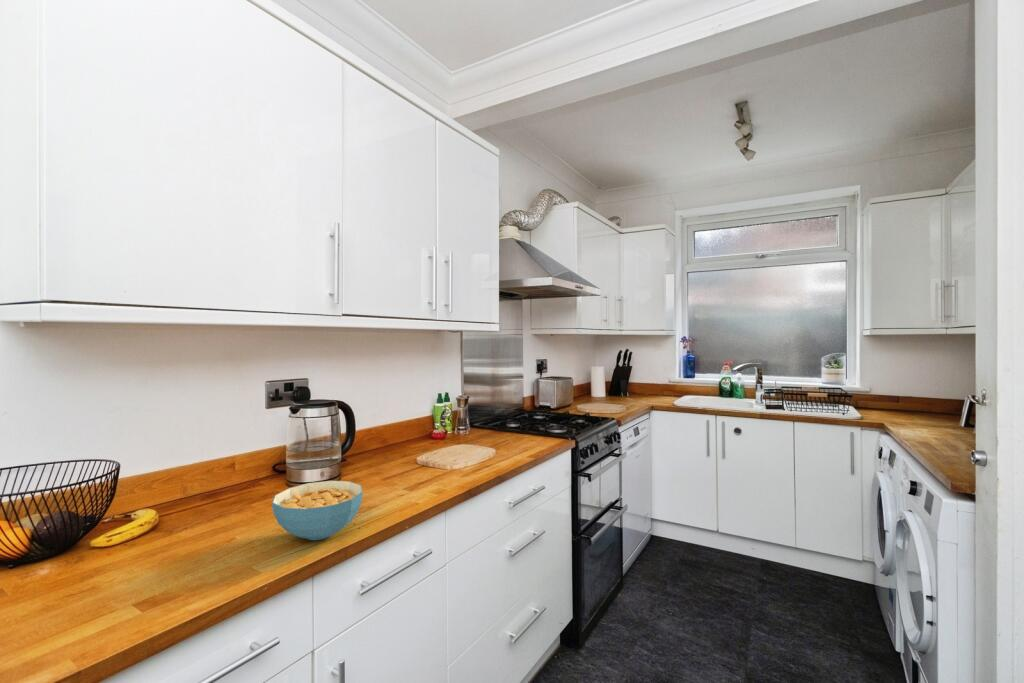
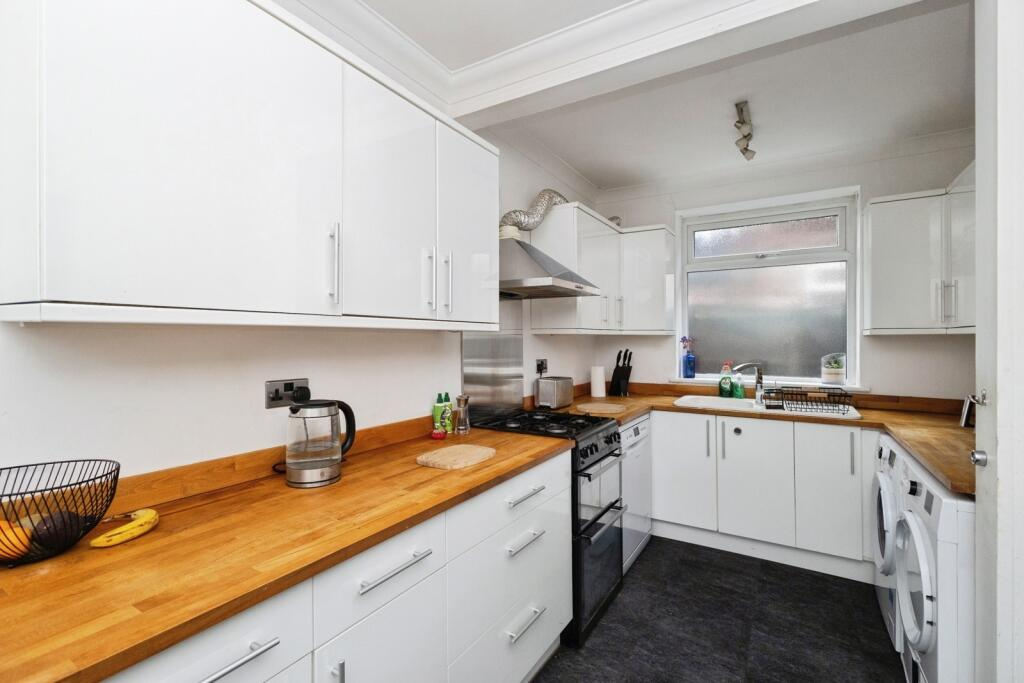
- cereal bowl [271,480,364,541]
